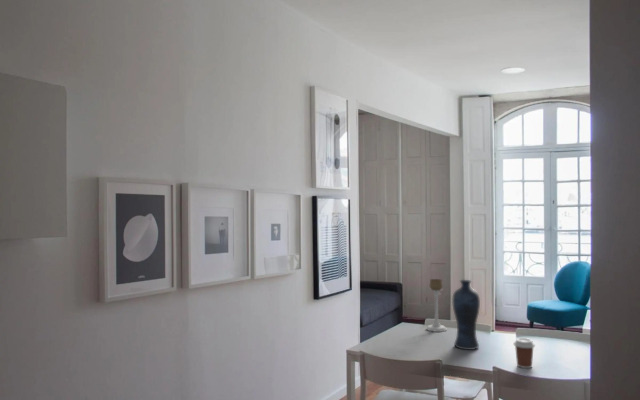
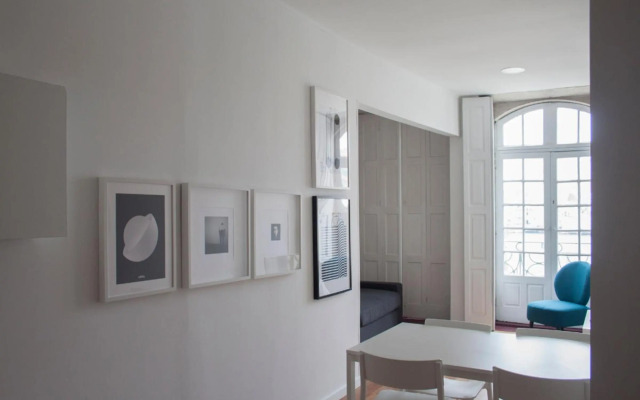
- candle holder [425,278,448,333]
- vase [451,279,481,351]
- coffee cup [513,337,536,369]
